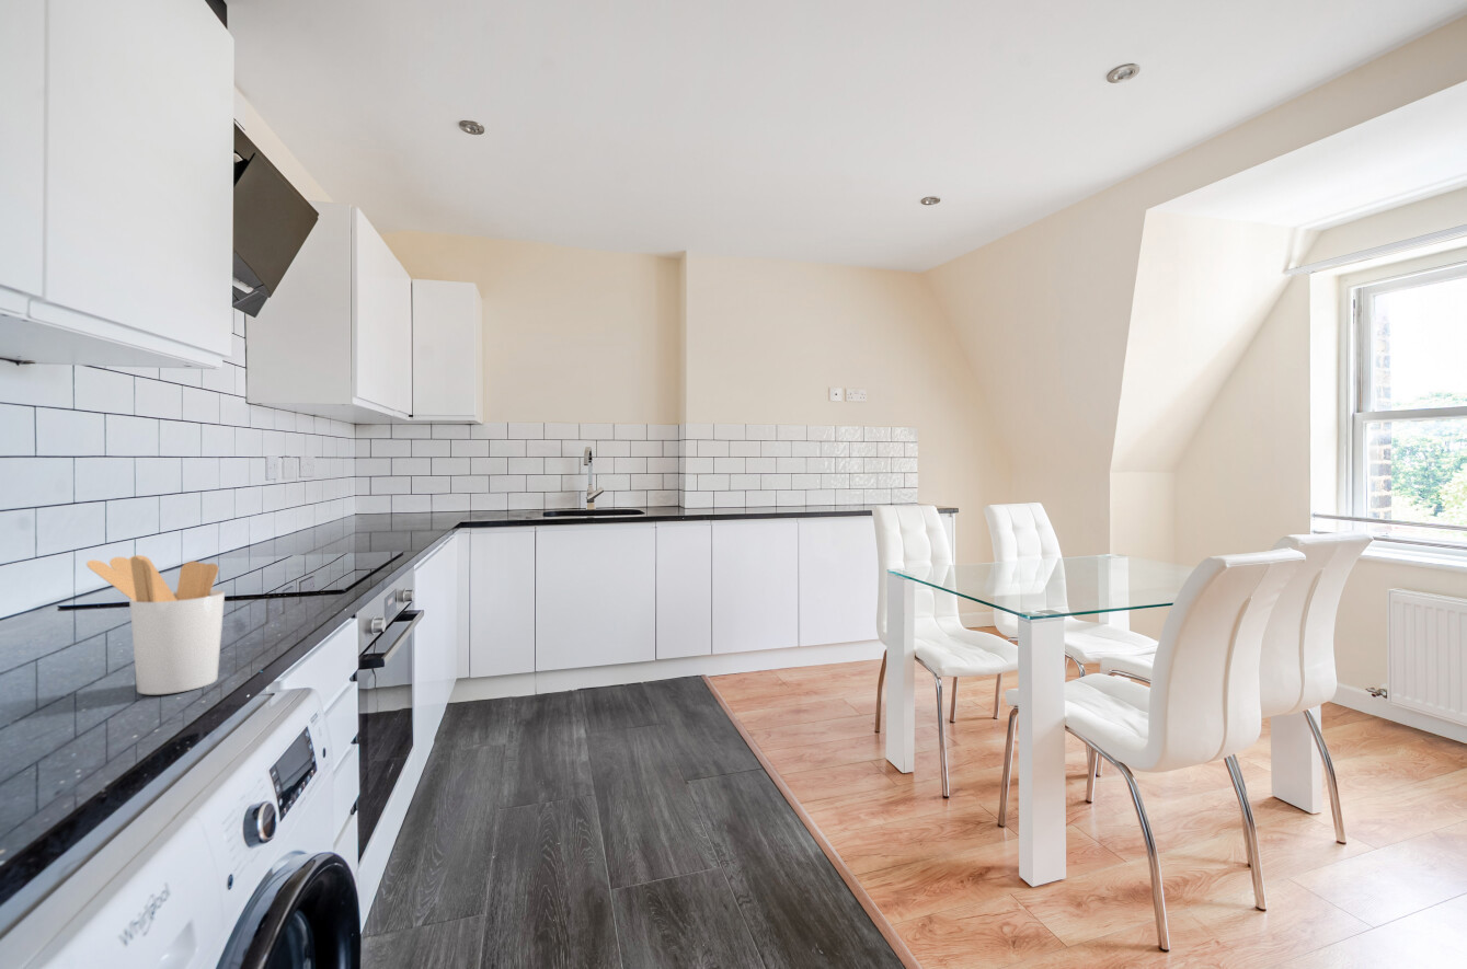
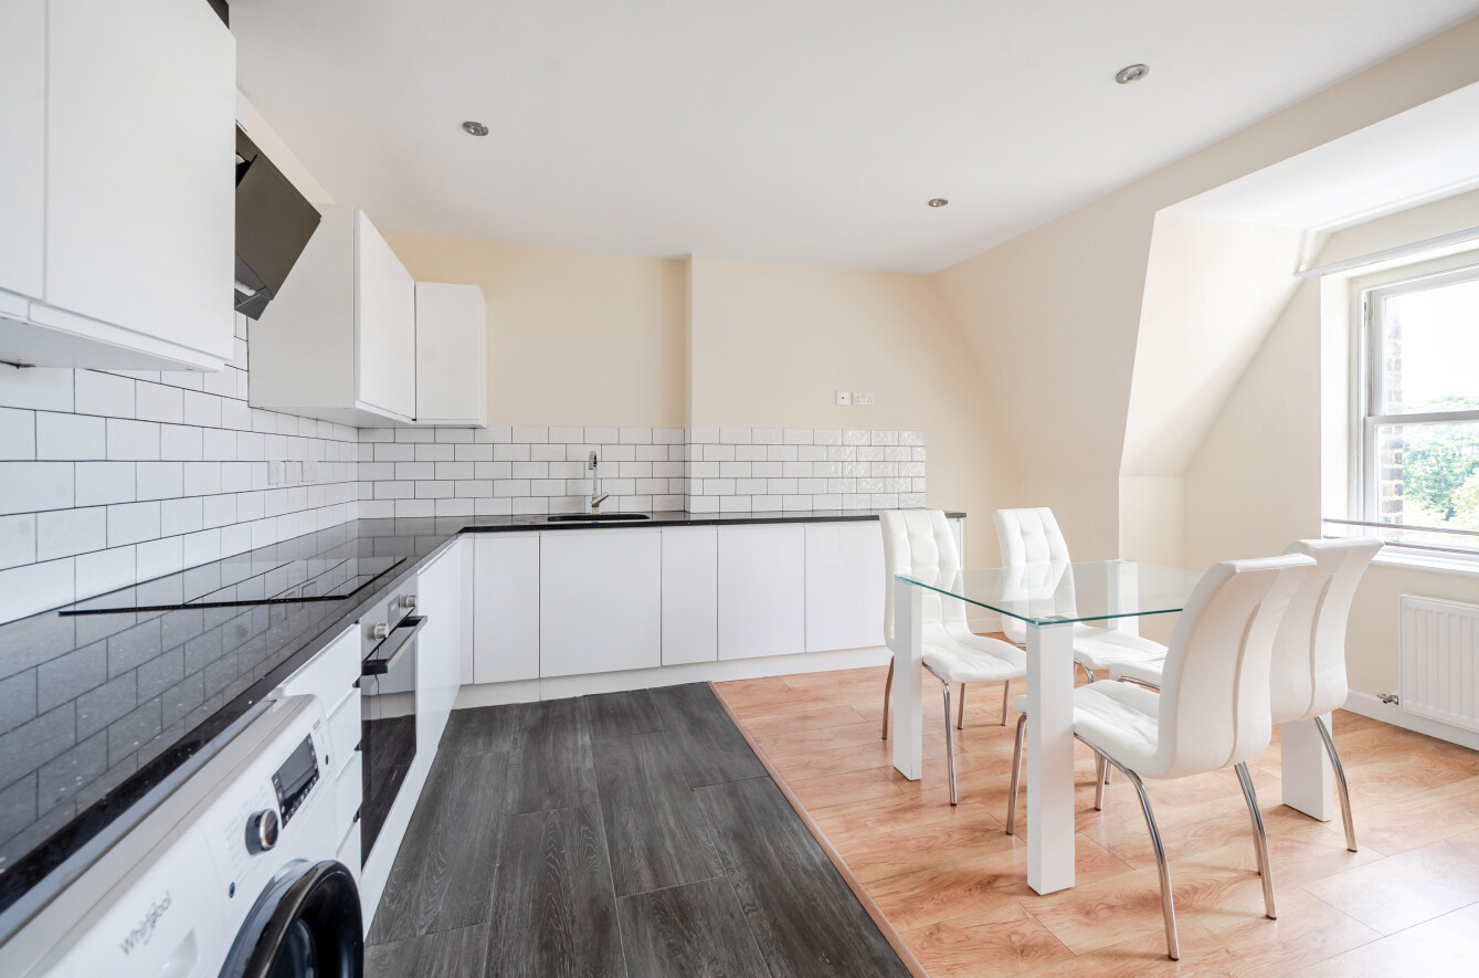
- utensil holder [85,554,226,695]
